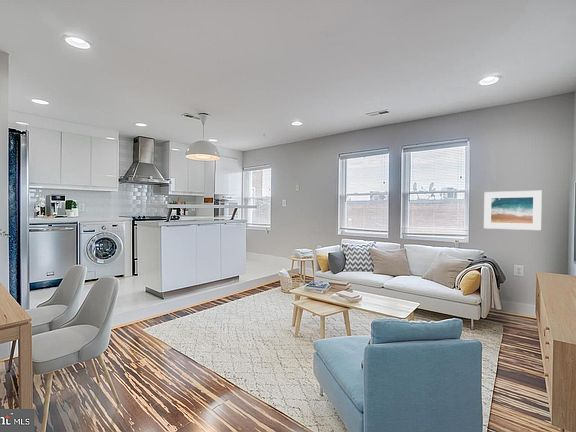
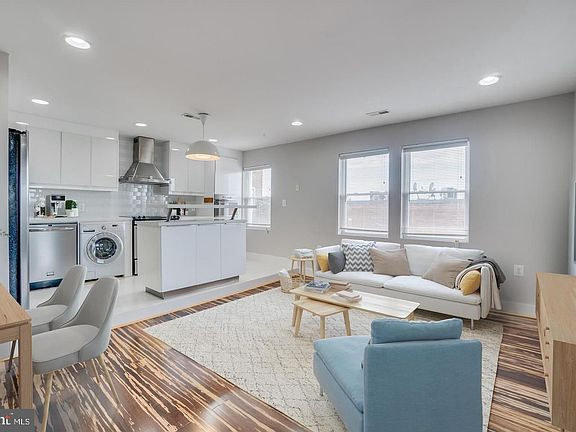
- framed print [483,190,543,231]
